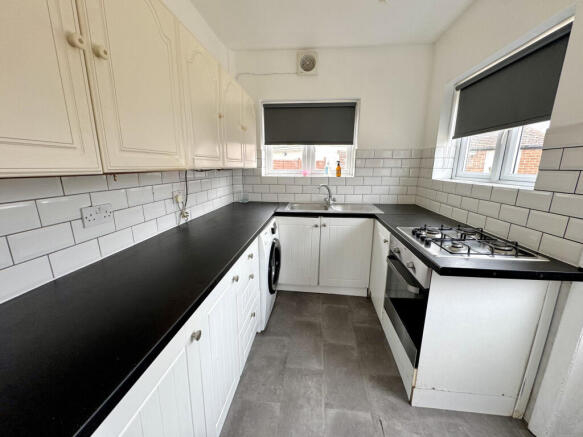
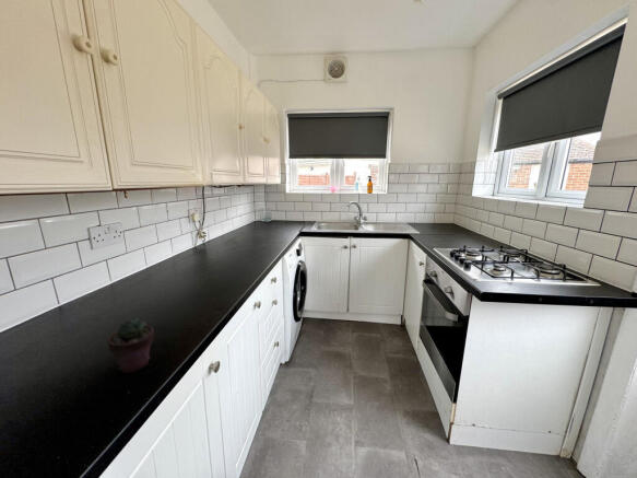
+ potted succulent [107,317,155,374]
